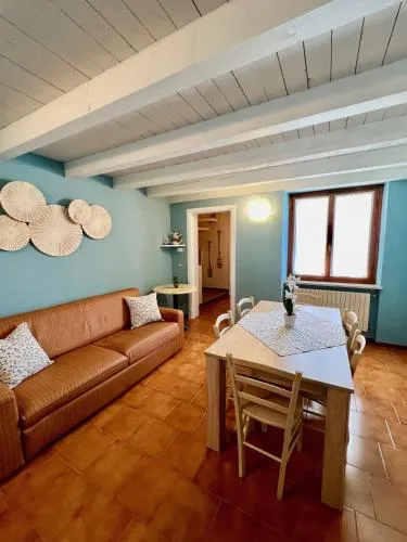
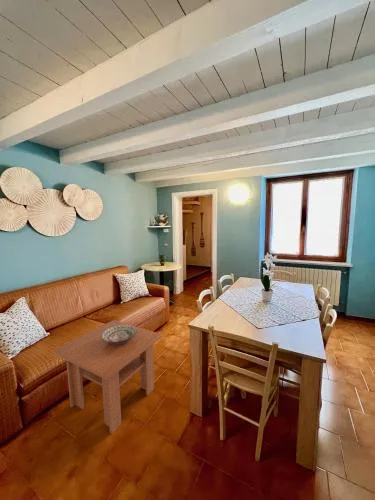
+ decorative bowl [102,324,137,345]
+ coffee table [52,319,163,435]
